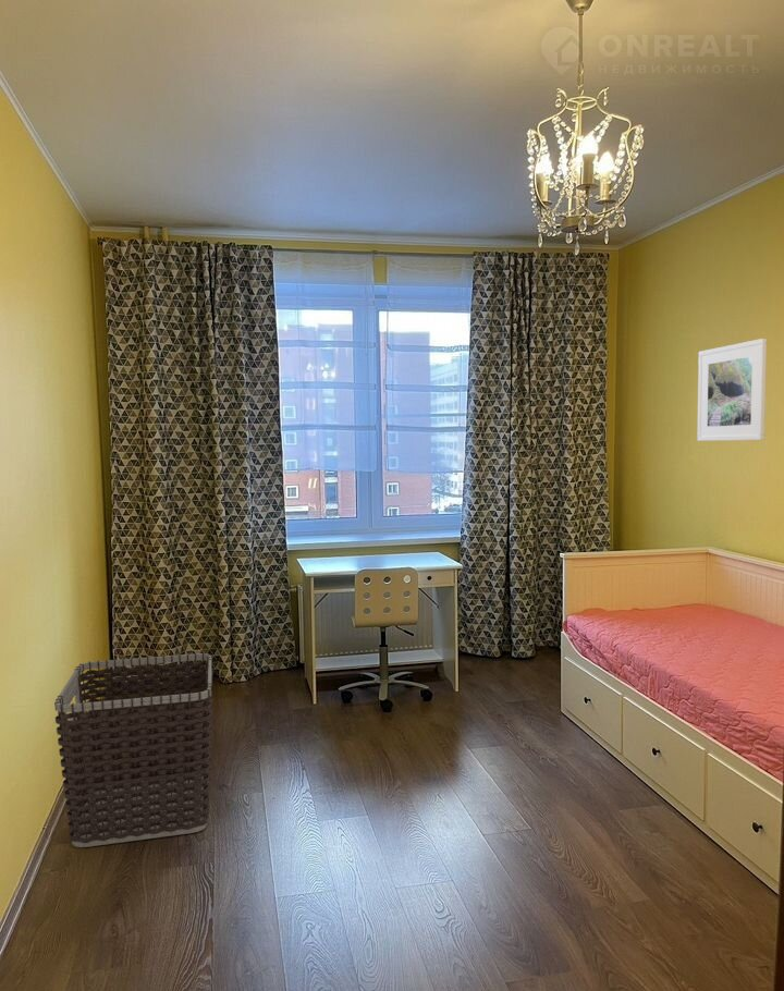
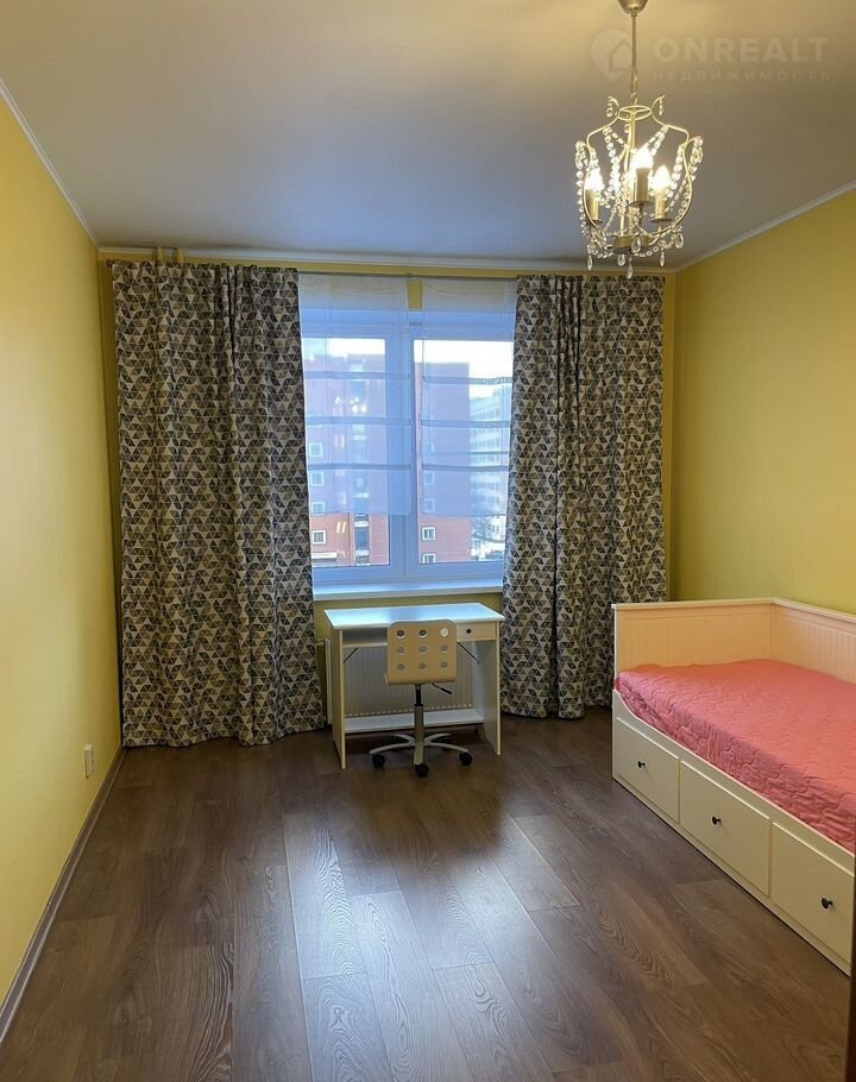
- clothes hamper [53,652,213,848]
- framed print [696,338,768,442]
